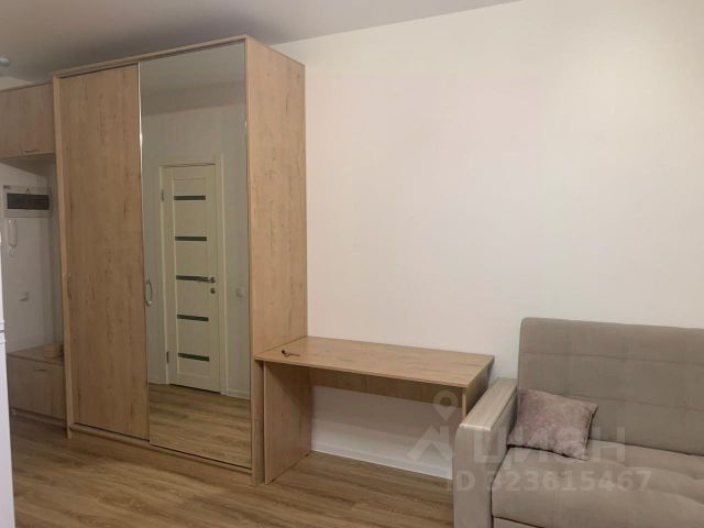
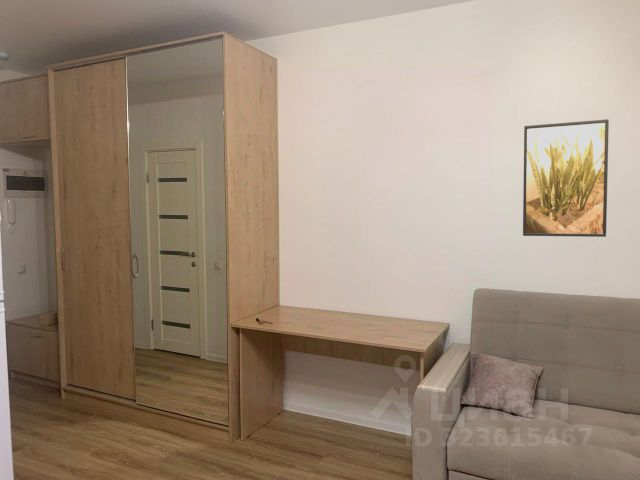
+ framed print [522,118,610,238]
